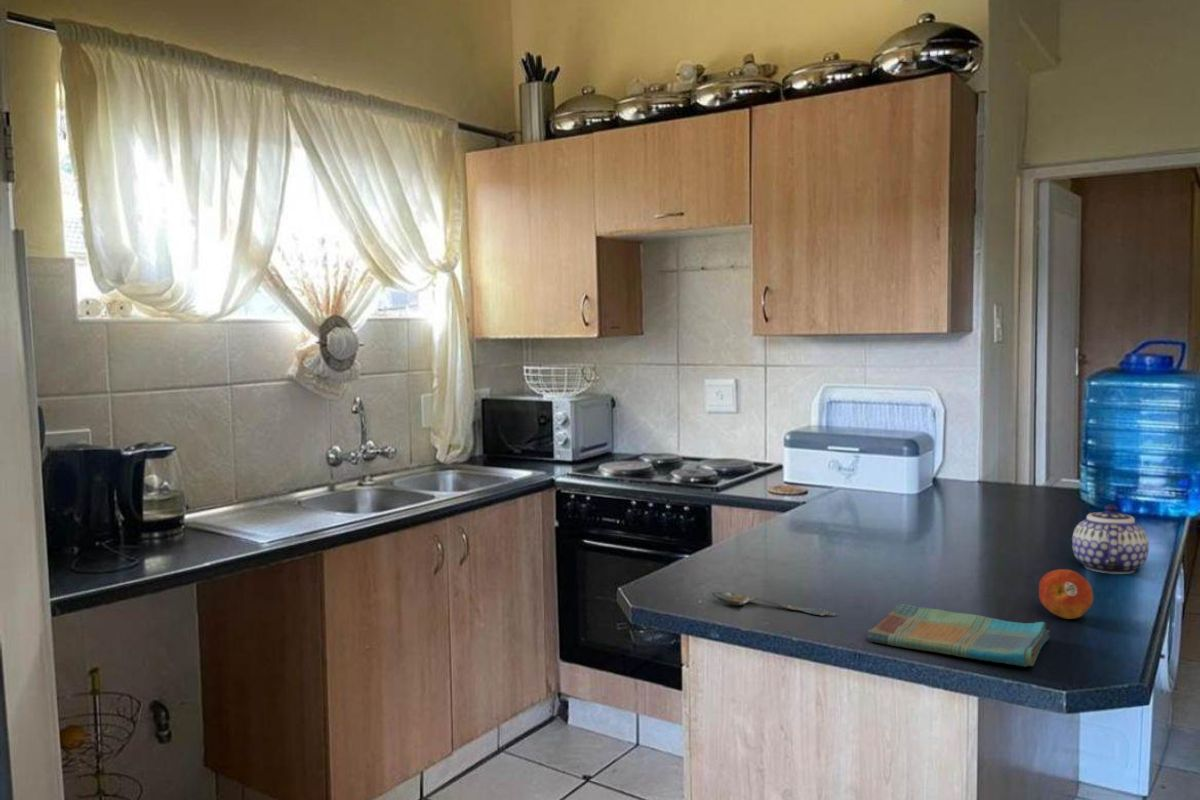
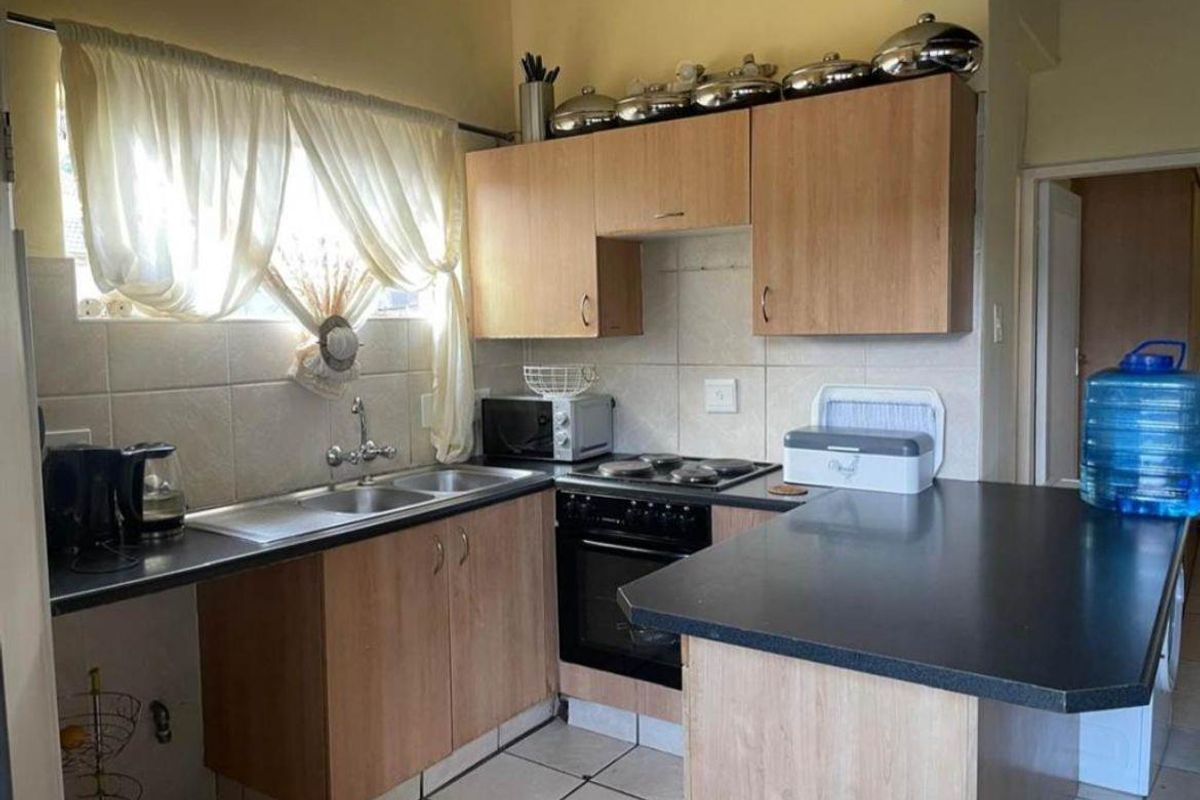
- teapot [1071,504,1150,575]
- spoon [710,591,836,617]
- dish towel [866,603,1051,668]
- fruit [1038,568,1094,620]
